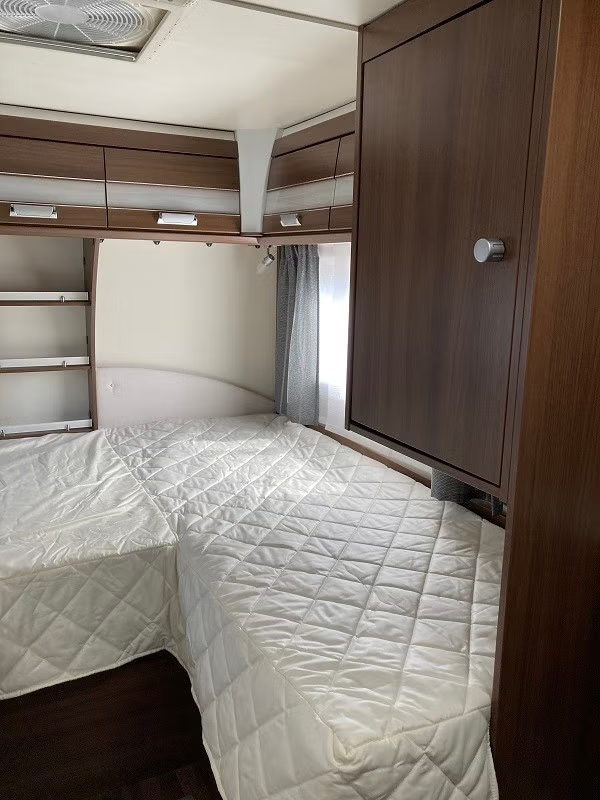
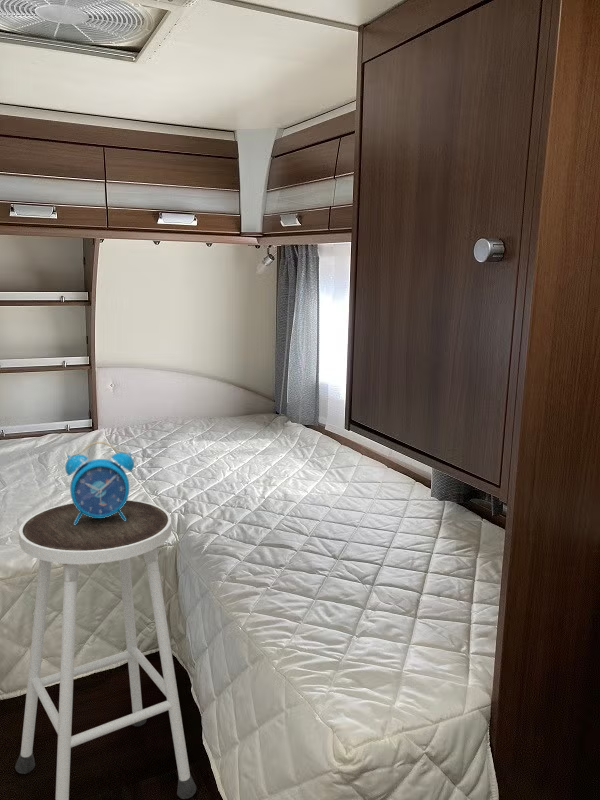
+ alarm clock [64,441,135,525]
+ stool [14,498,197,800]
